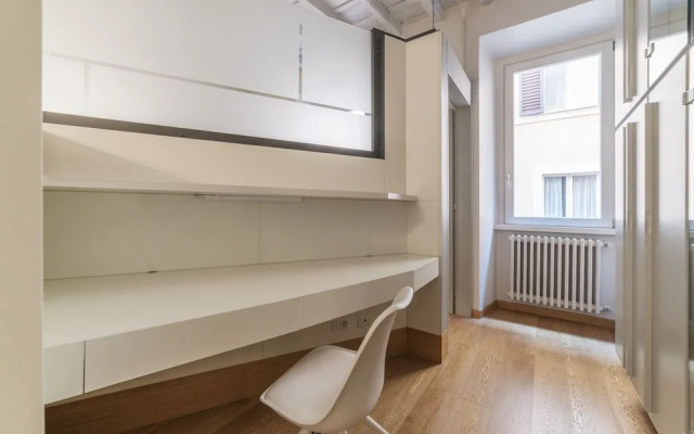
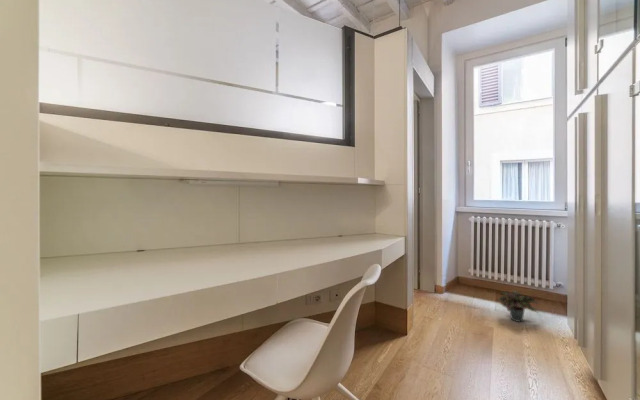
+ potted plant [495,290,540,323]
